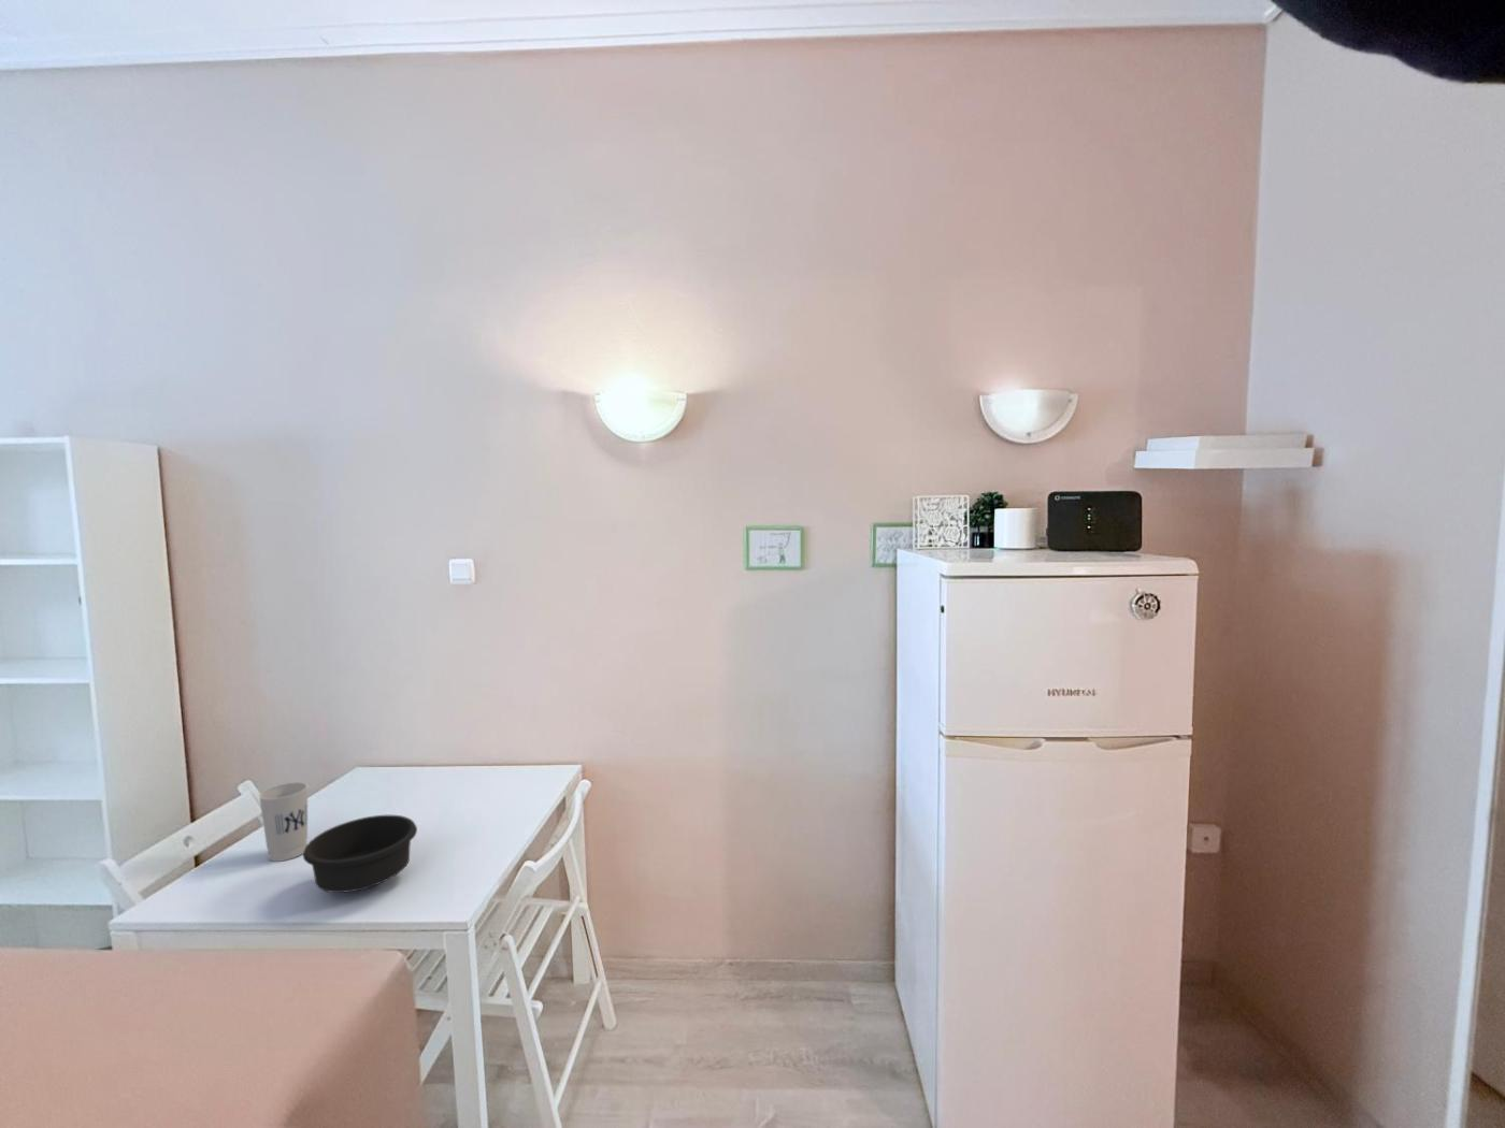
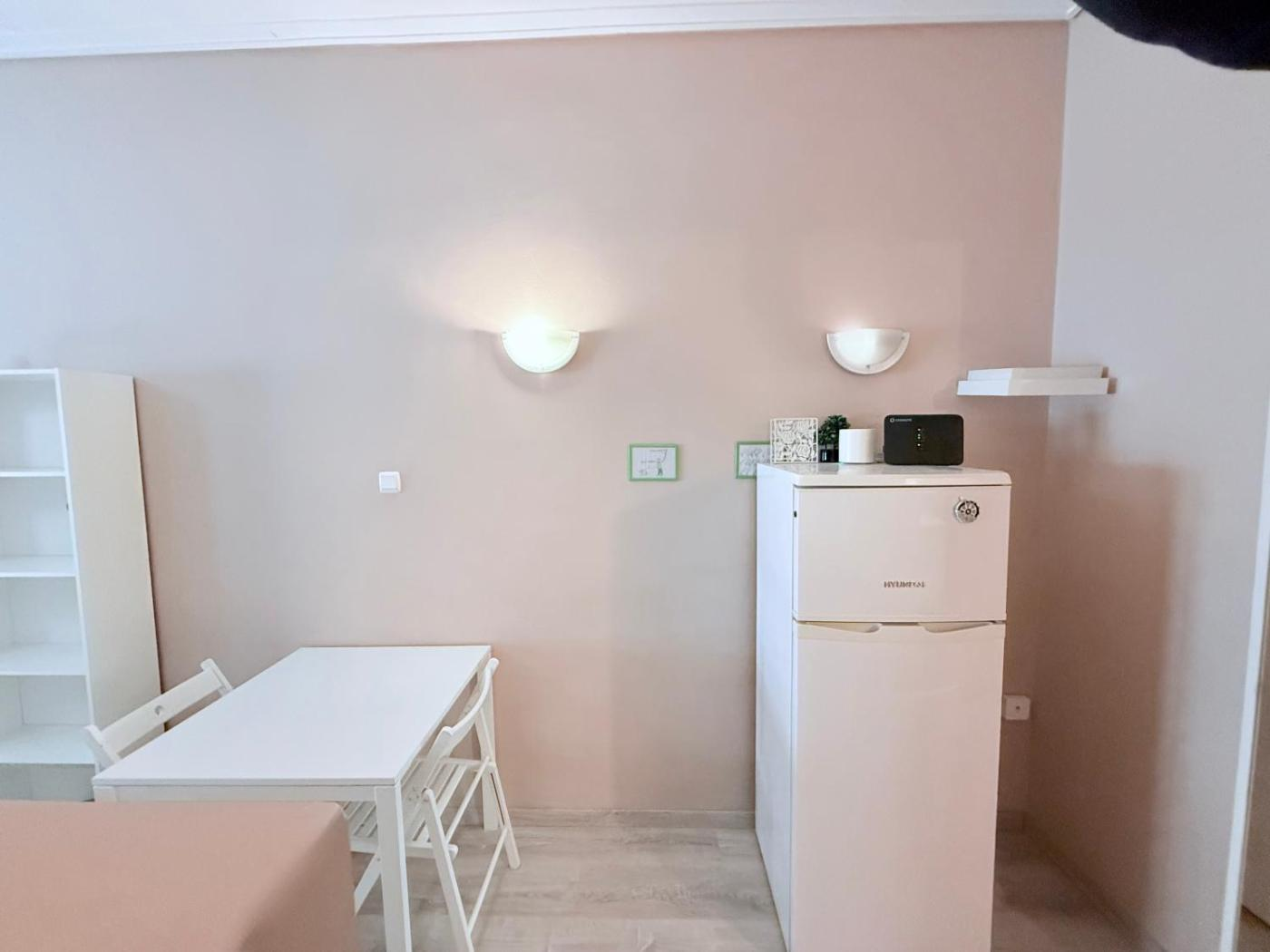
- cup [258,781,309,863]
- bowl [302,814,418,893]
